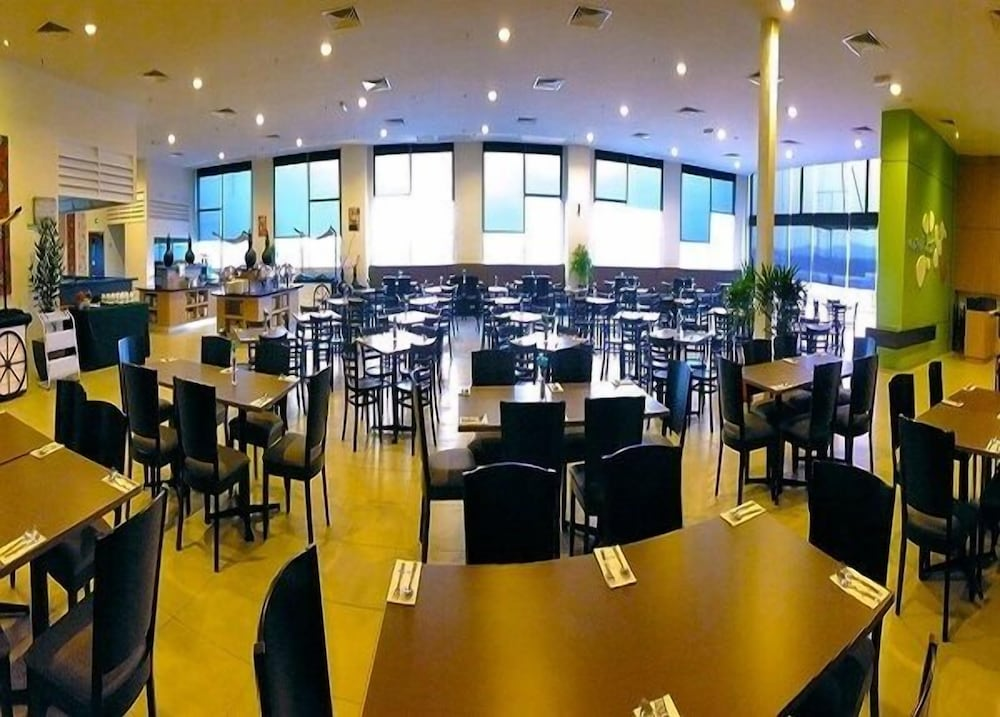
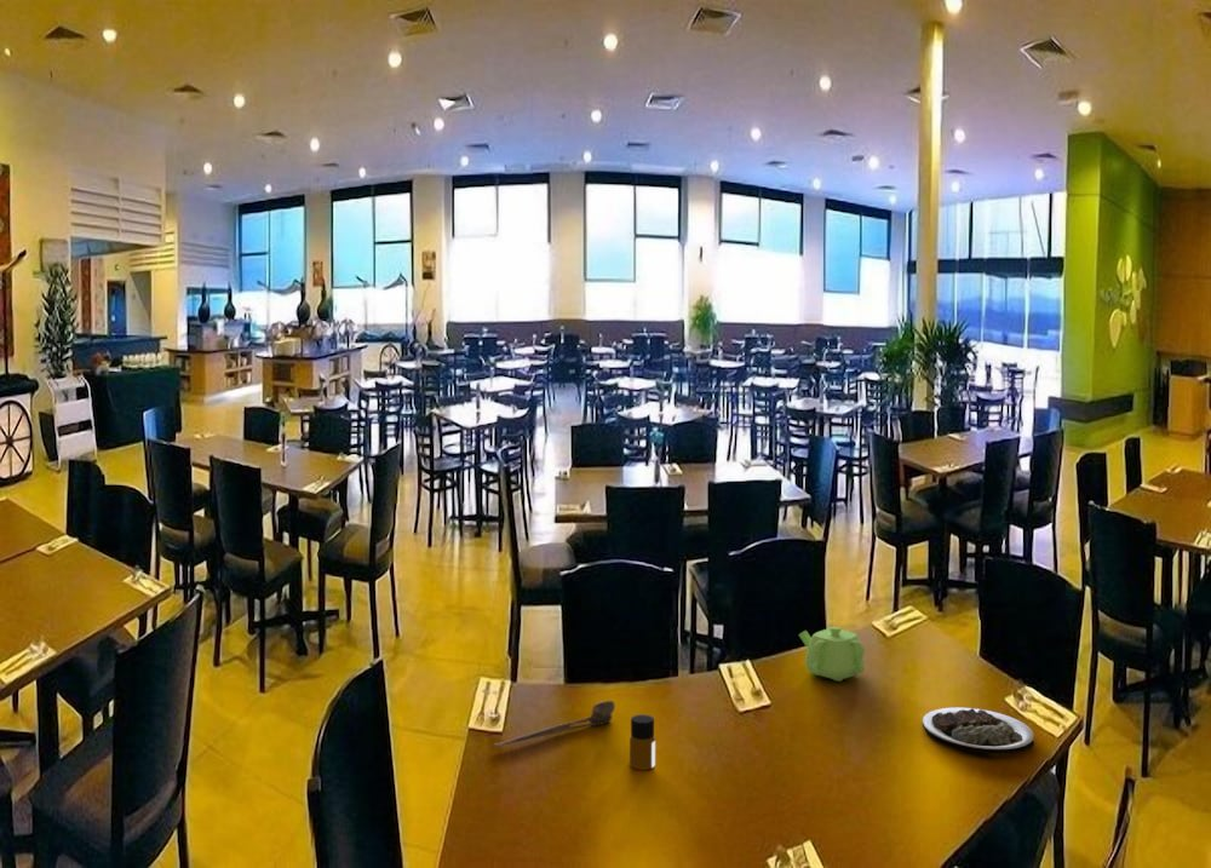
+ spoon [493,700,616,748]
+ plate [922,707,1035,755]
+ teapot [798,626,866,683]
+ bottle [629,713,656,771]
